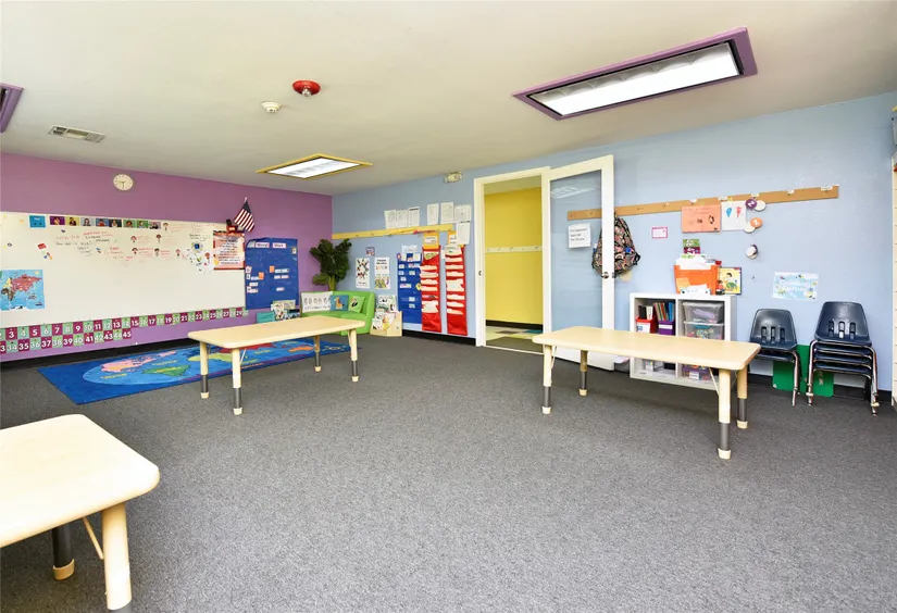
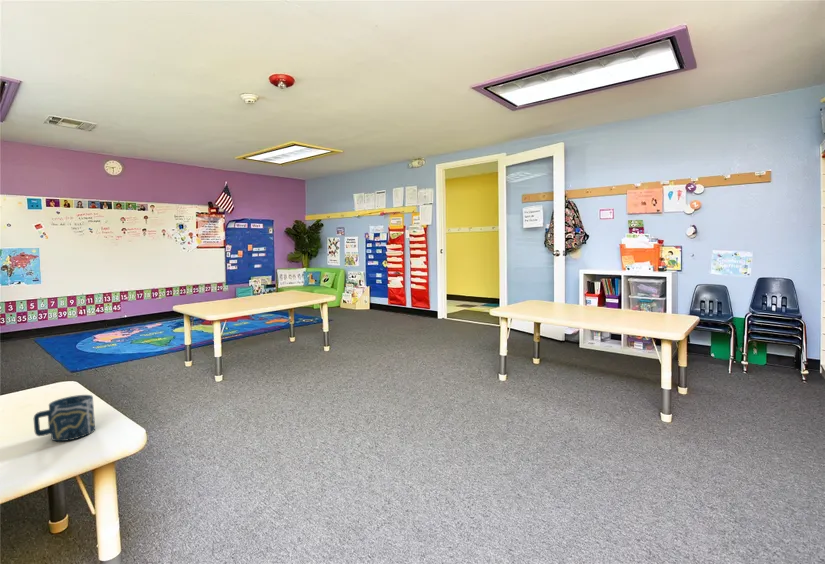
+ cup [33,394,96,442]
